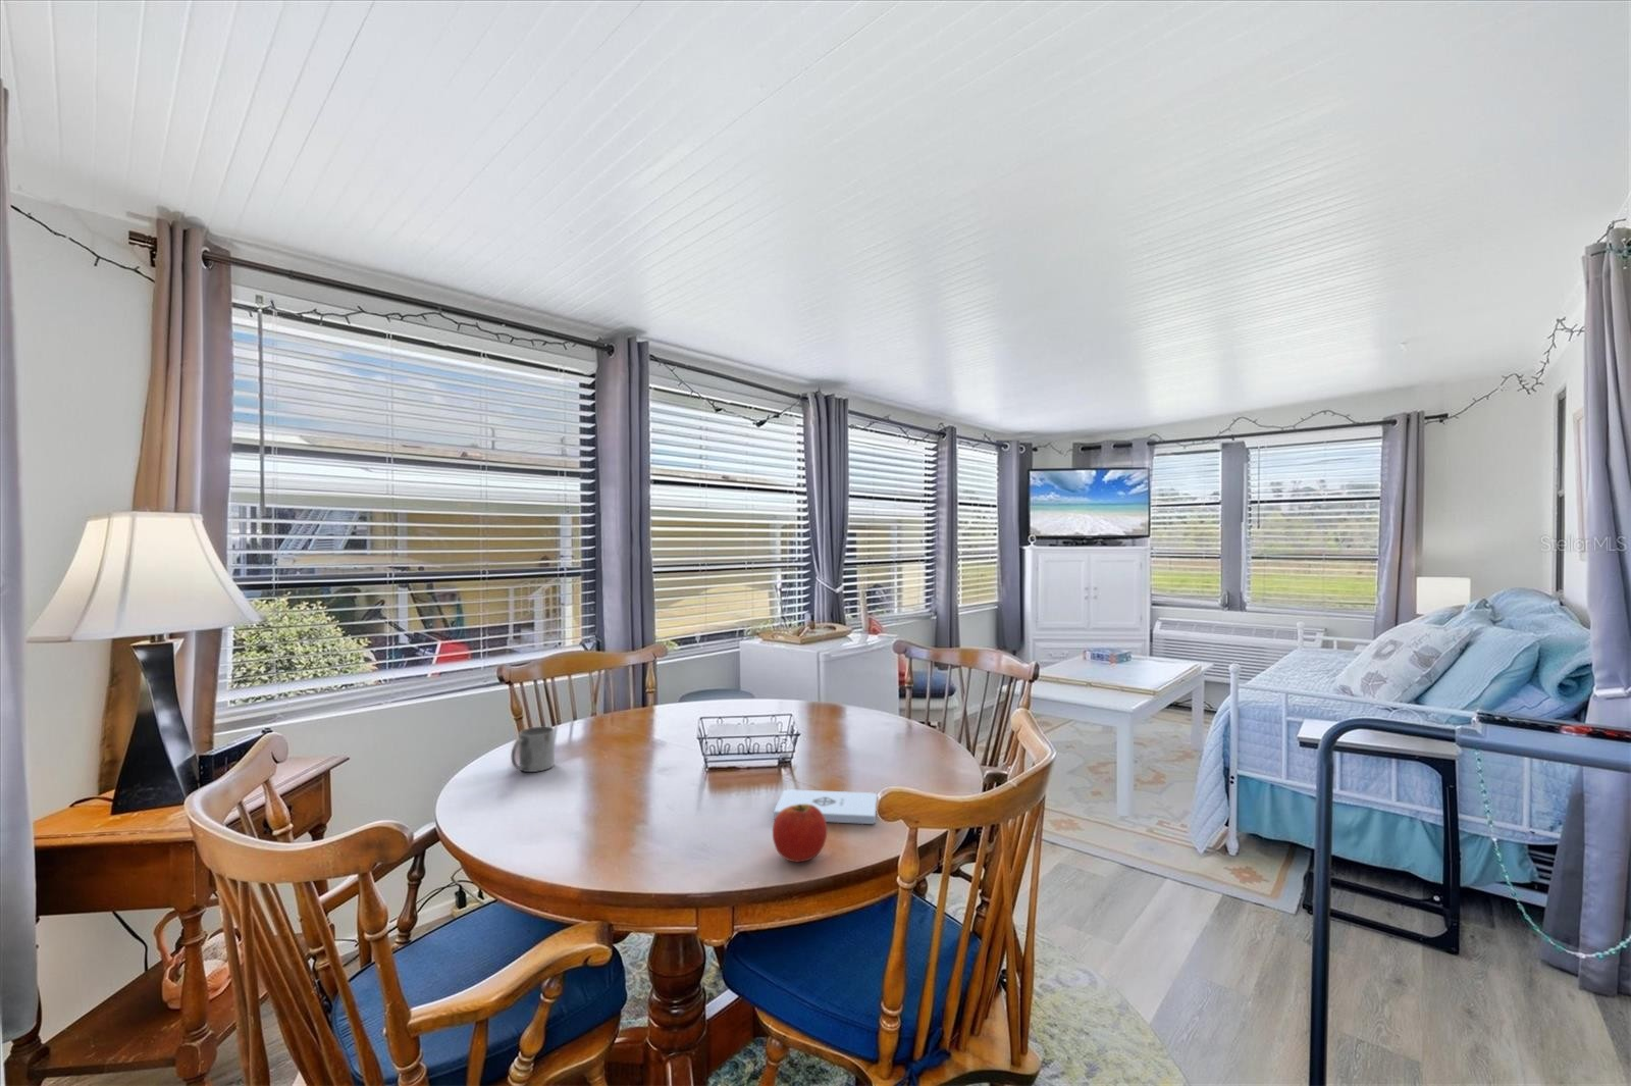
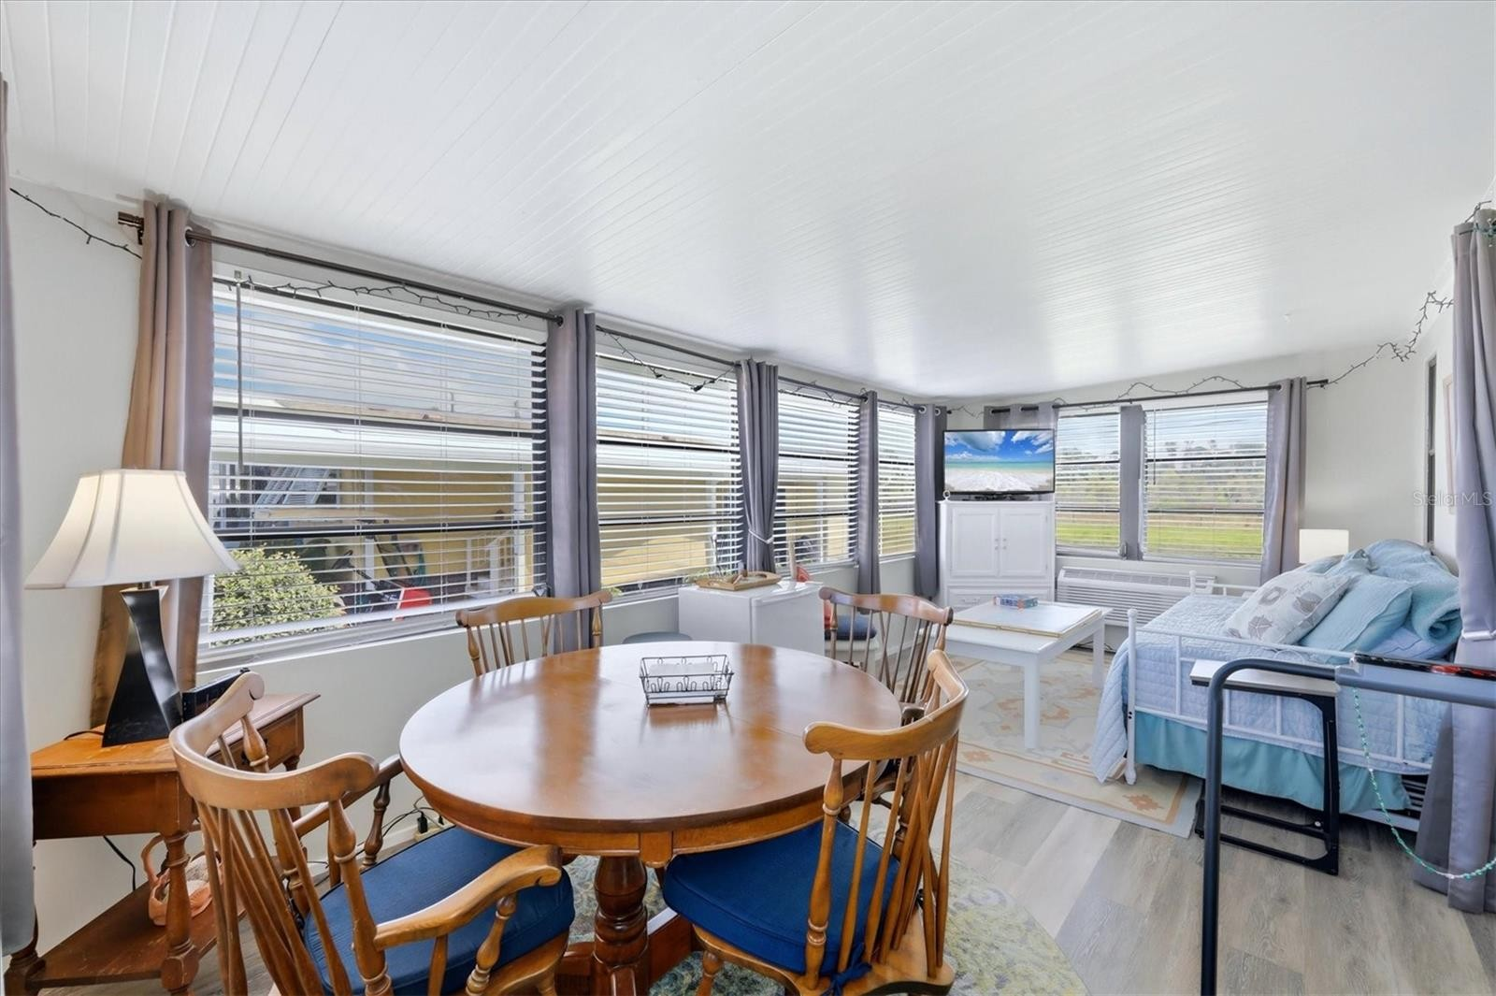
- mug [510,725,555,773]
- apple [772,805,828,863]
- notepad [773,788,877,825]
